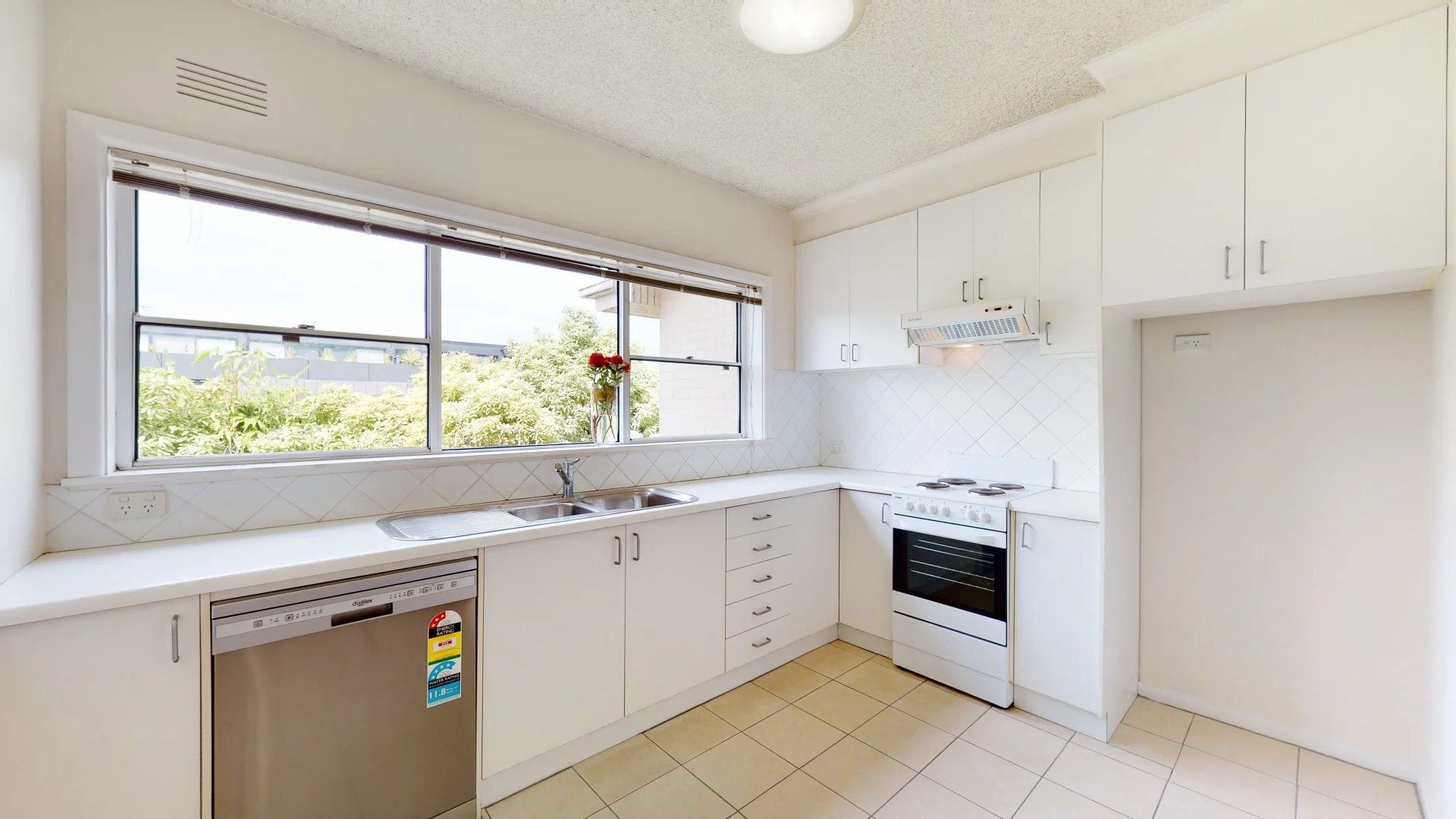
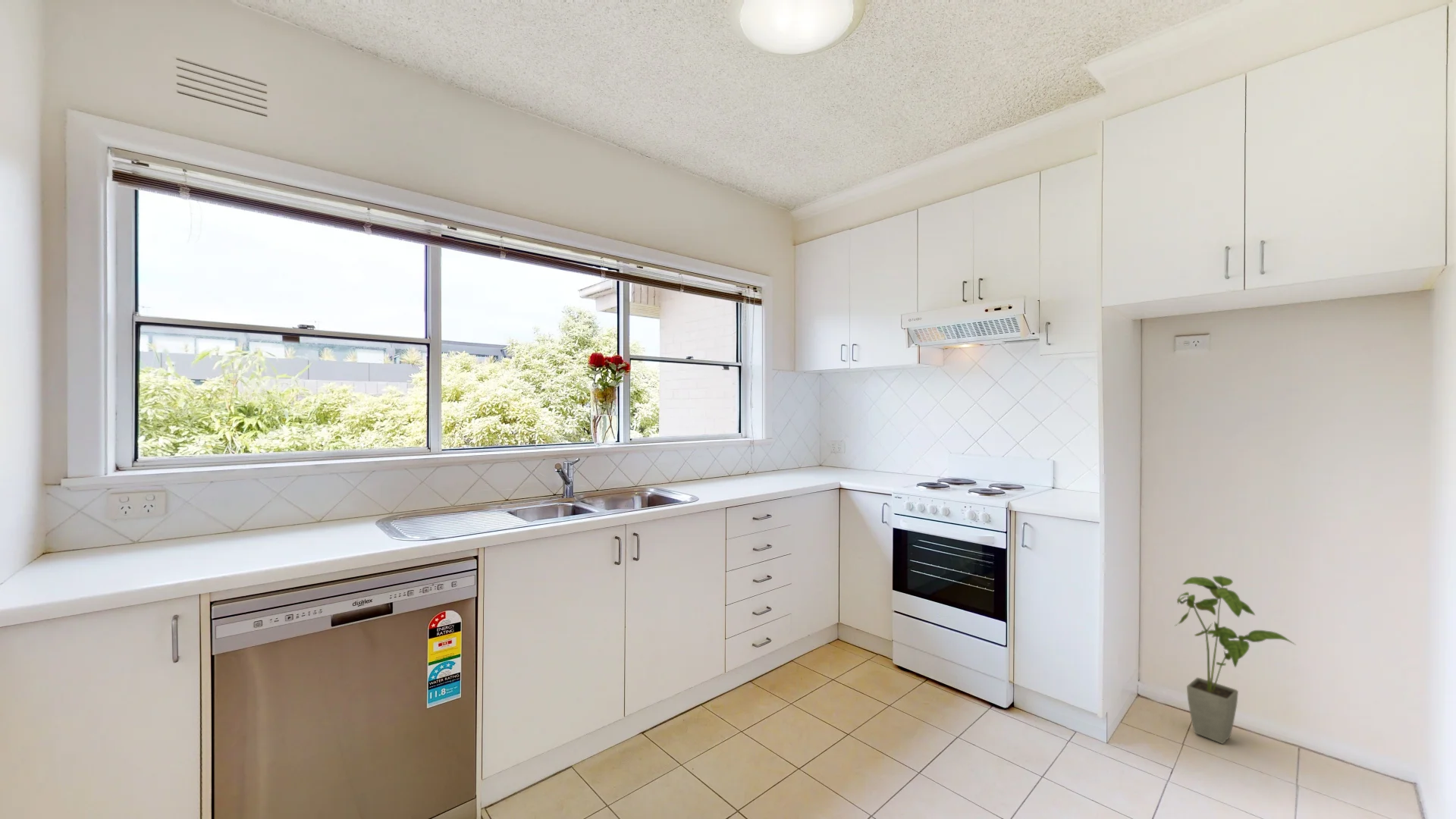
+ house plant [1175,576,1298,745]
